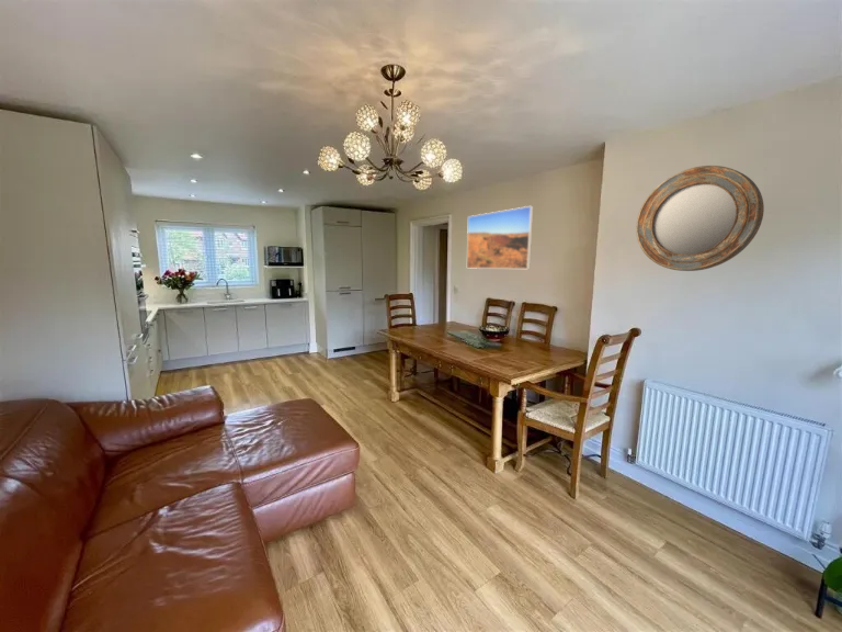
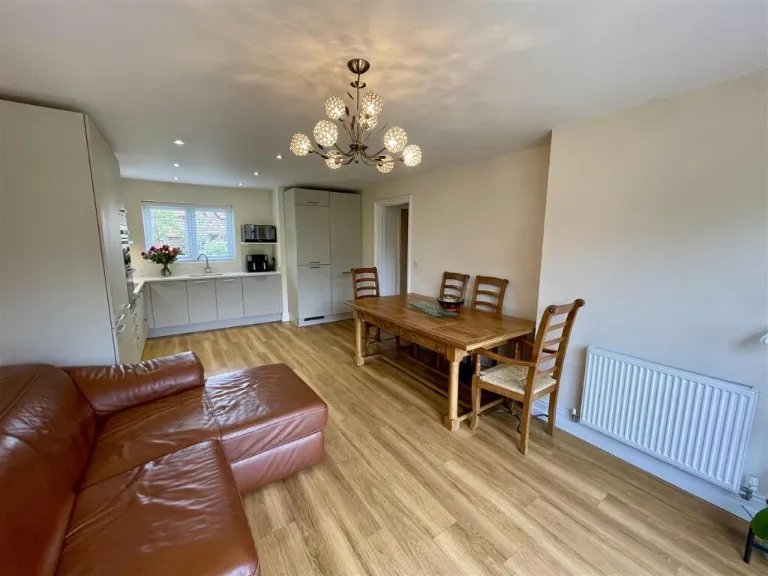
- home mirror [635,165,765,272]
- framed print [466,205,534,270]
